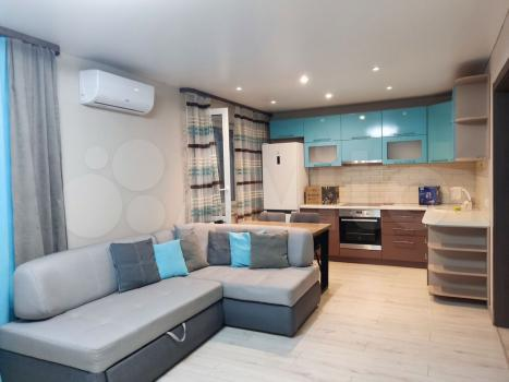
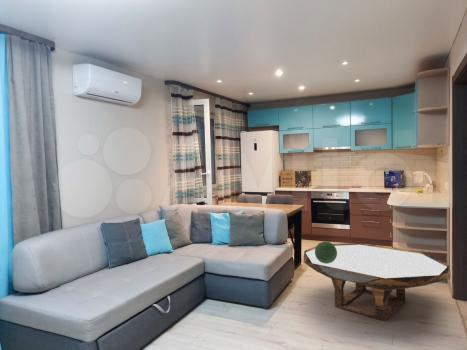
+ decorative orb [315,240,337,264]
+ coffee table [303,242,452,321]
